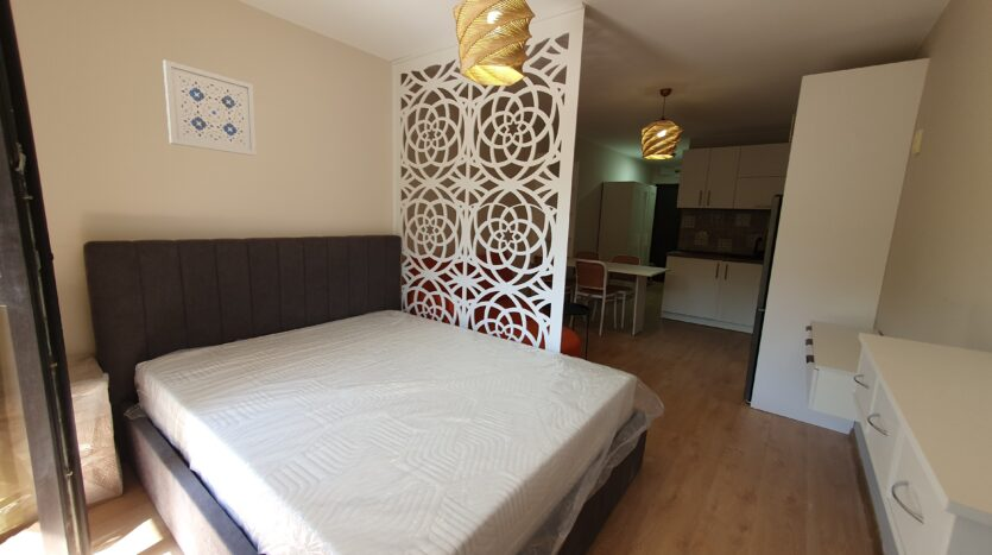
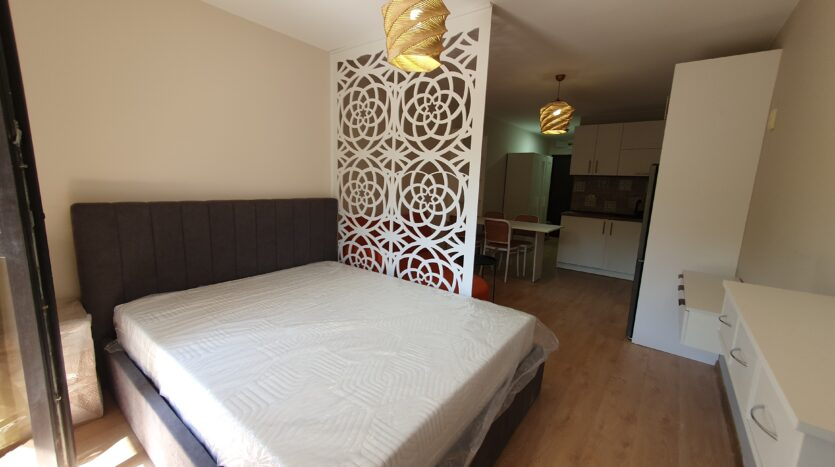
- wall art [162,59,258,157]
